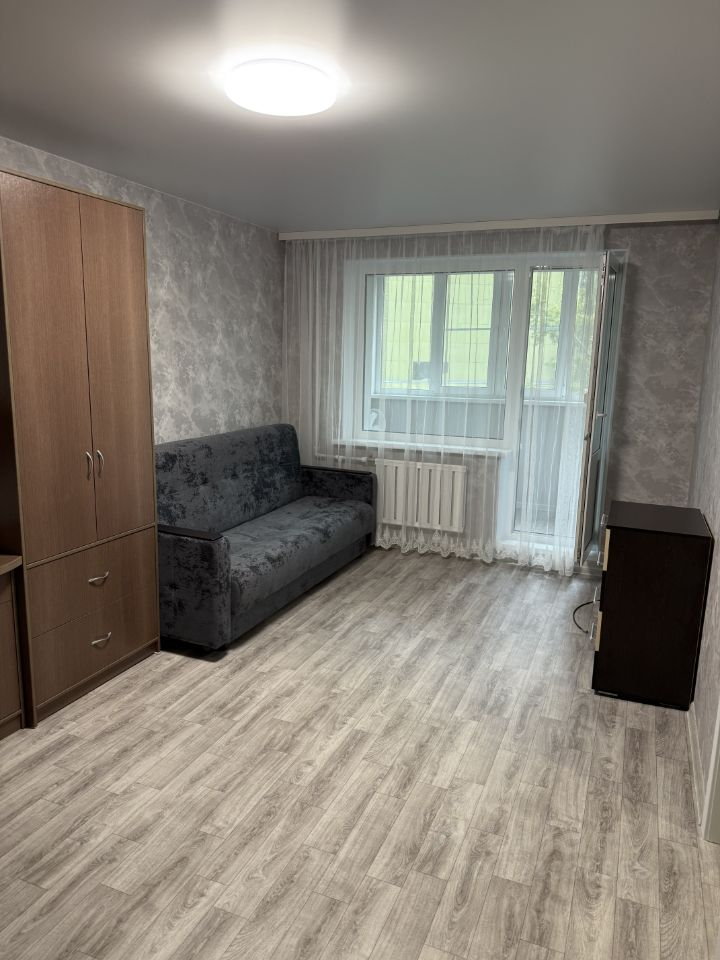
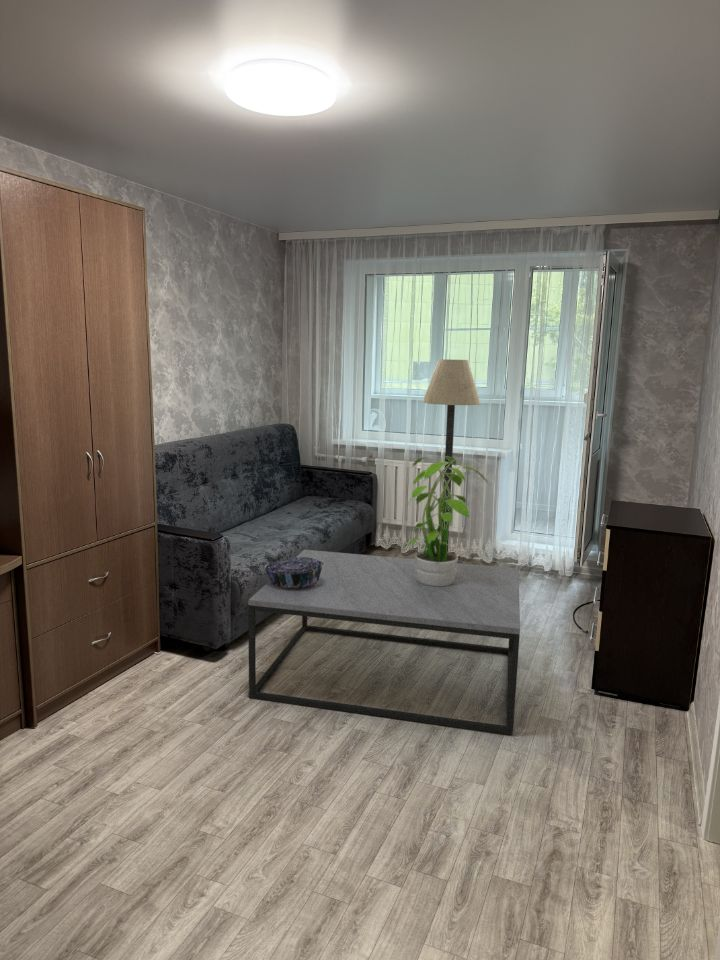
+ floor lamp [422,358,481,564]
+ coffee table [247,549,521,736]
+ potted plant [405,453,491,586]
+ decorative bowl [263,556,324,588]
